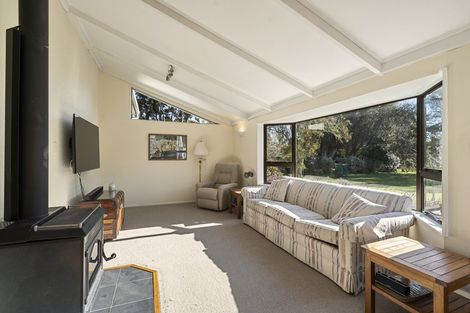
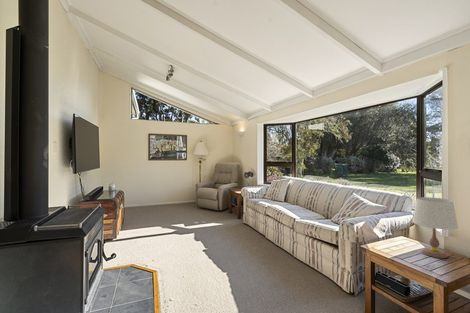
+ table lamp [411,196,459,259]
